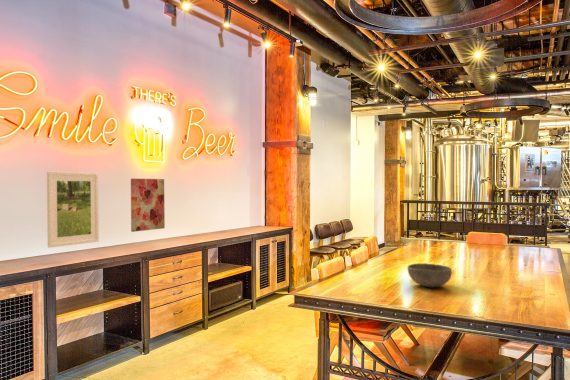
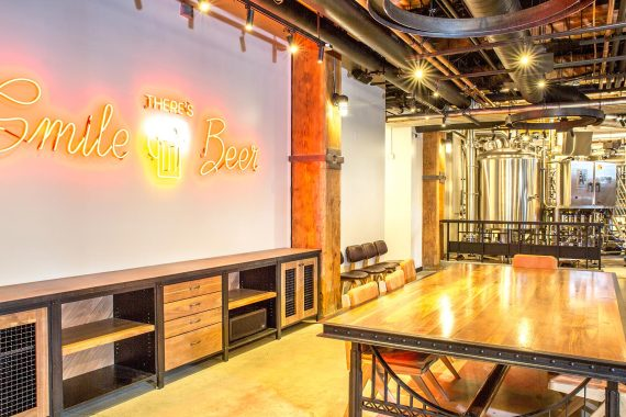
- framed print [46,171,100,249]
- bowl [407,263,453,289]
- wall art [130,178,166,233]
